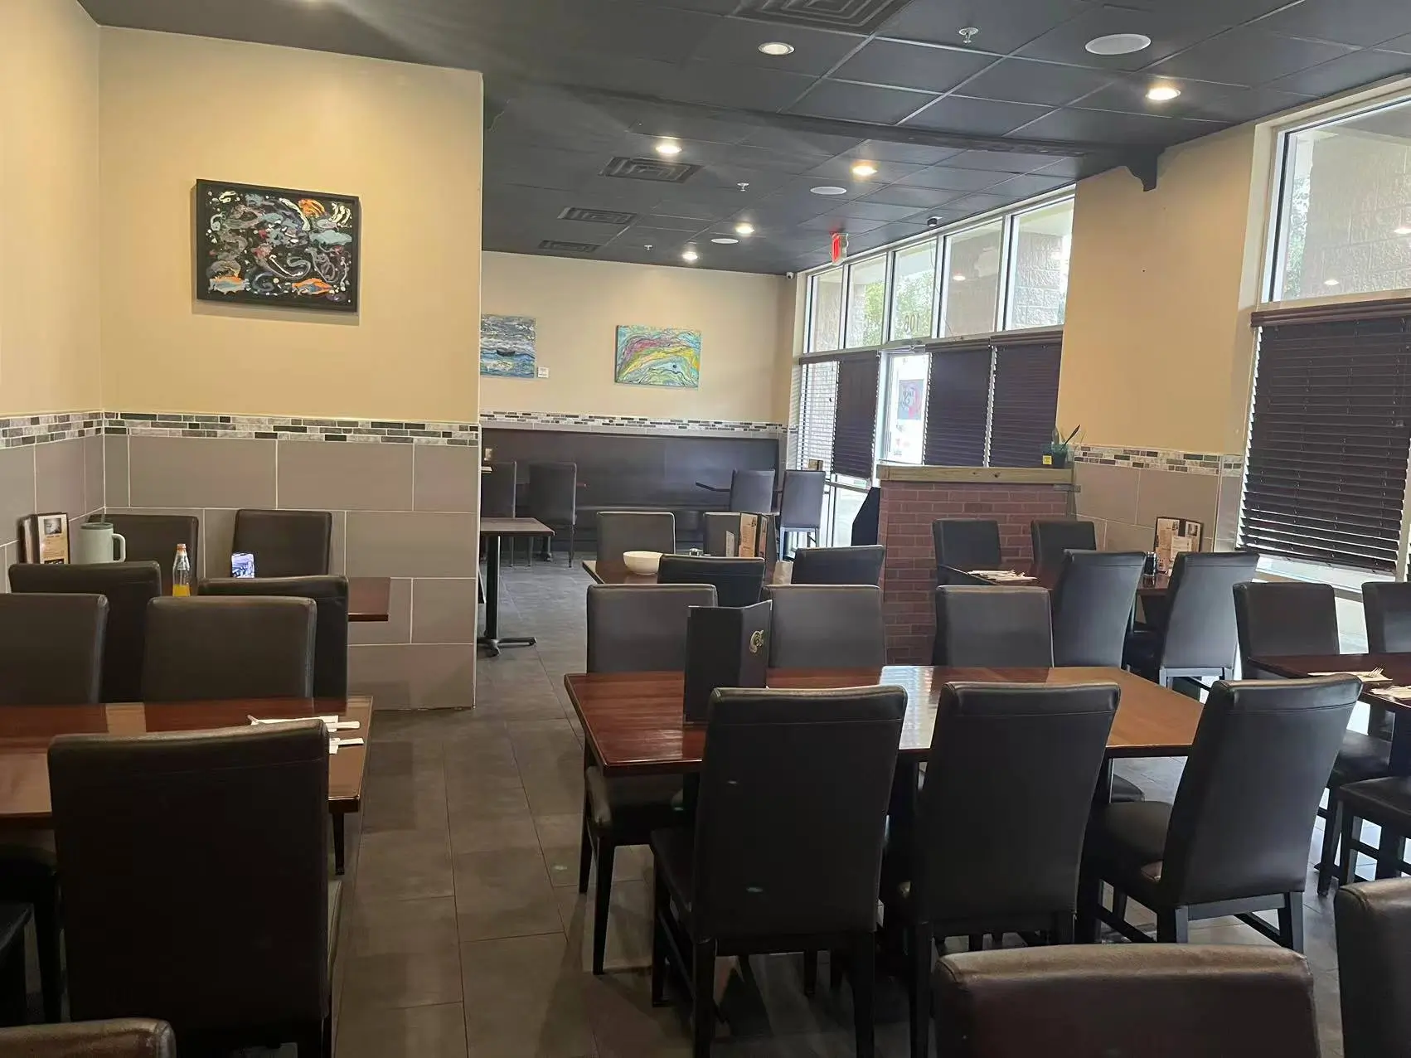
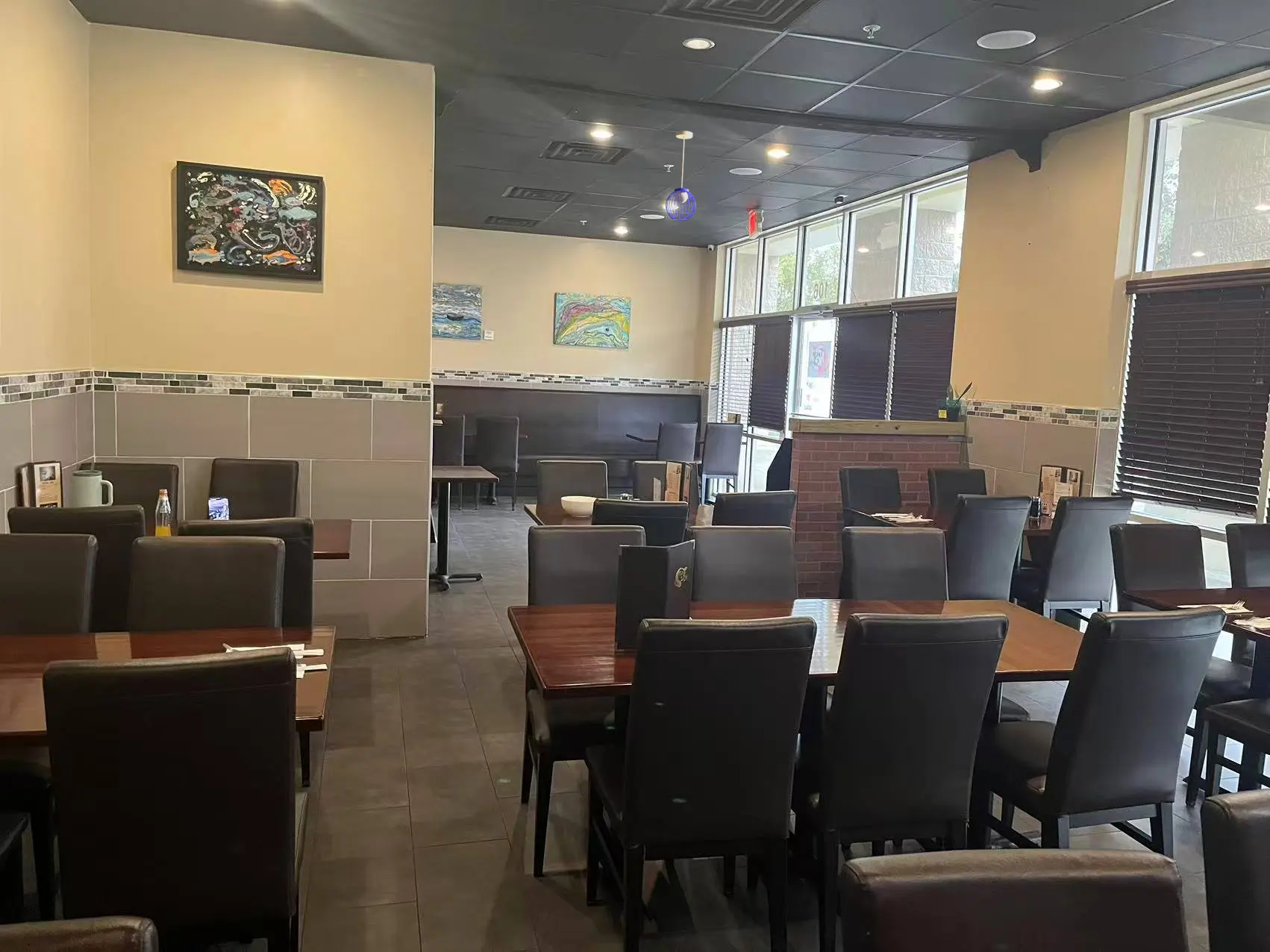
+ pendant light [665,130,697,222]
